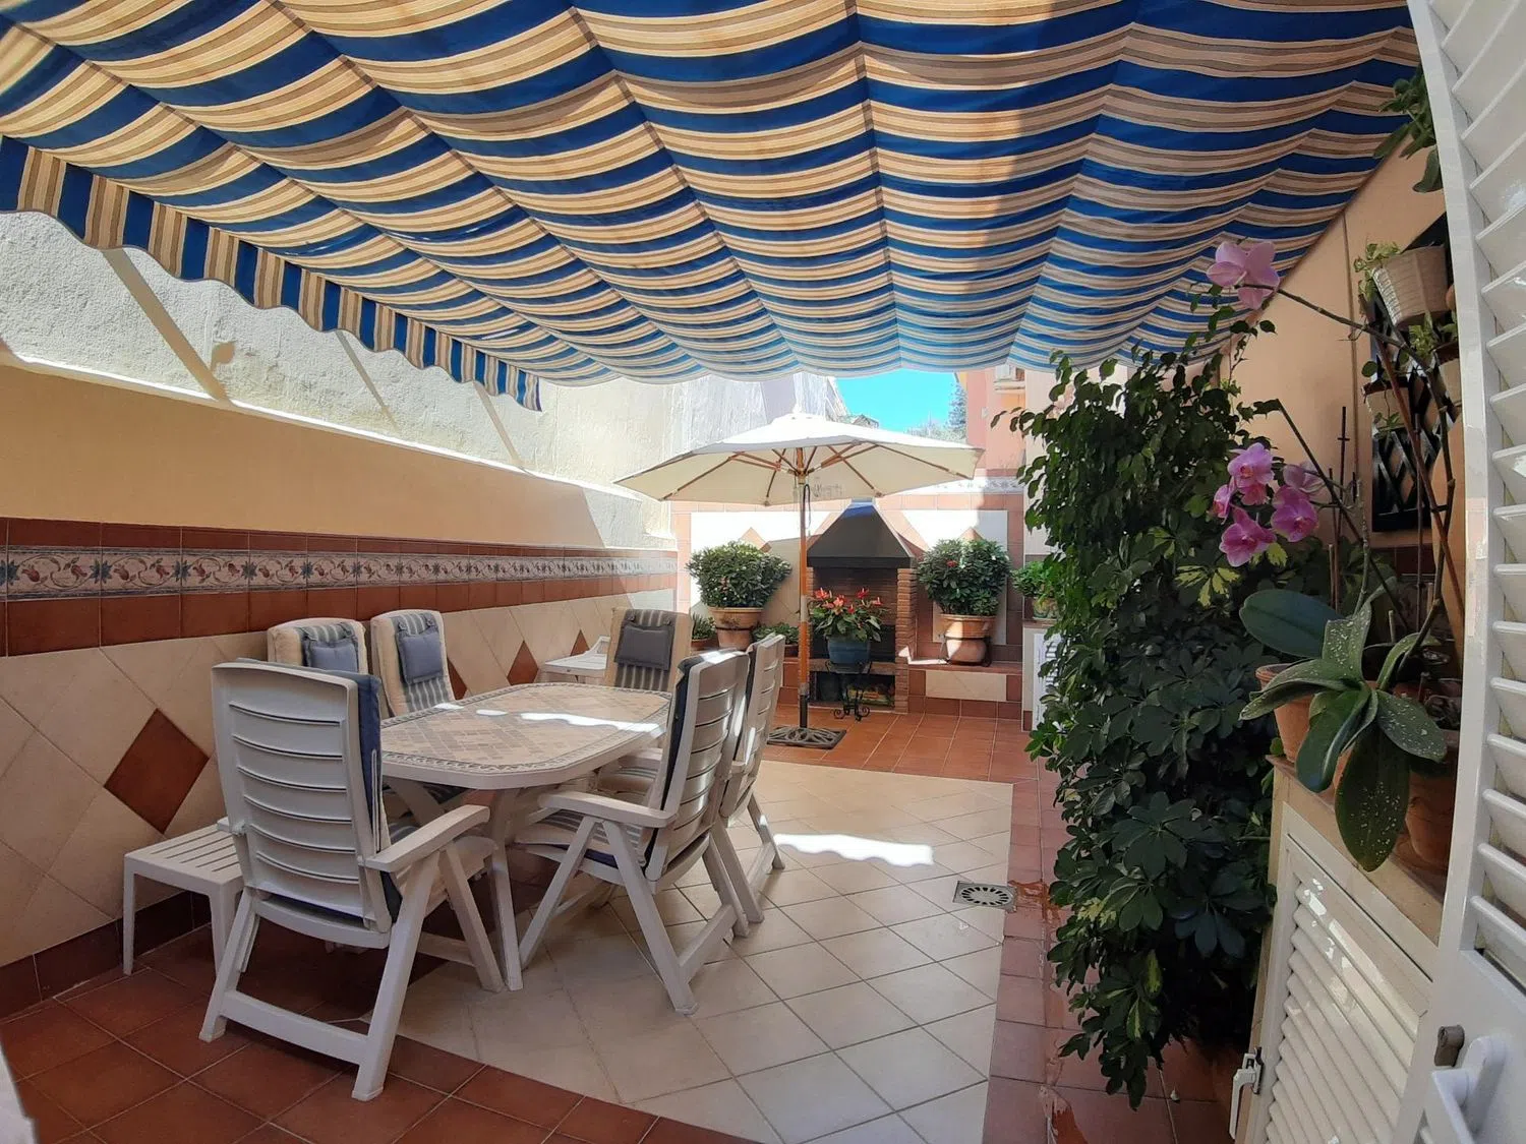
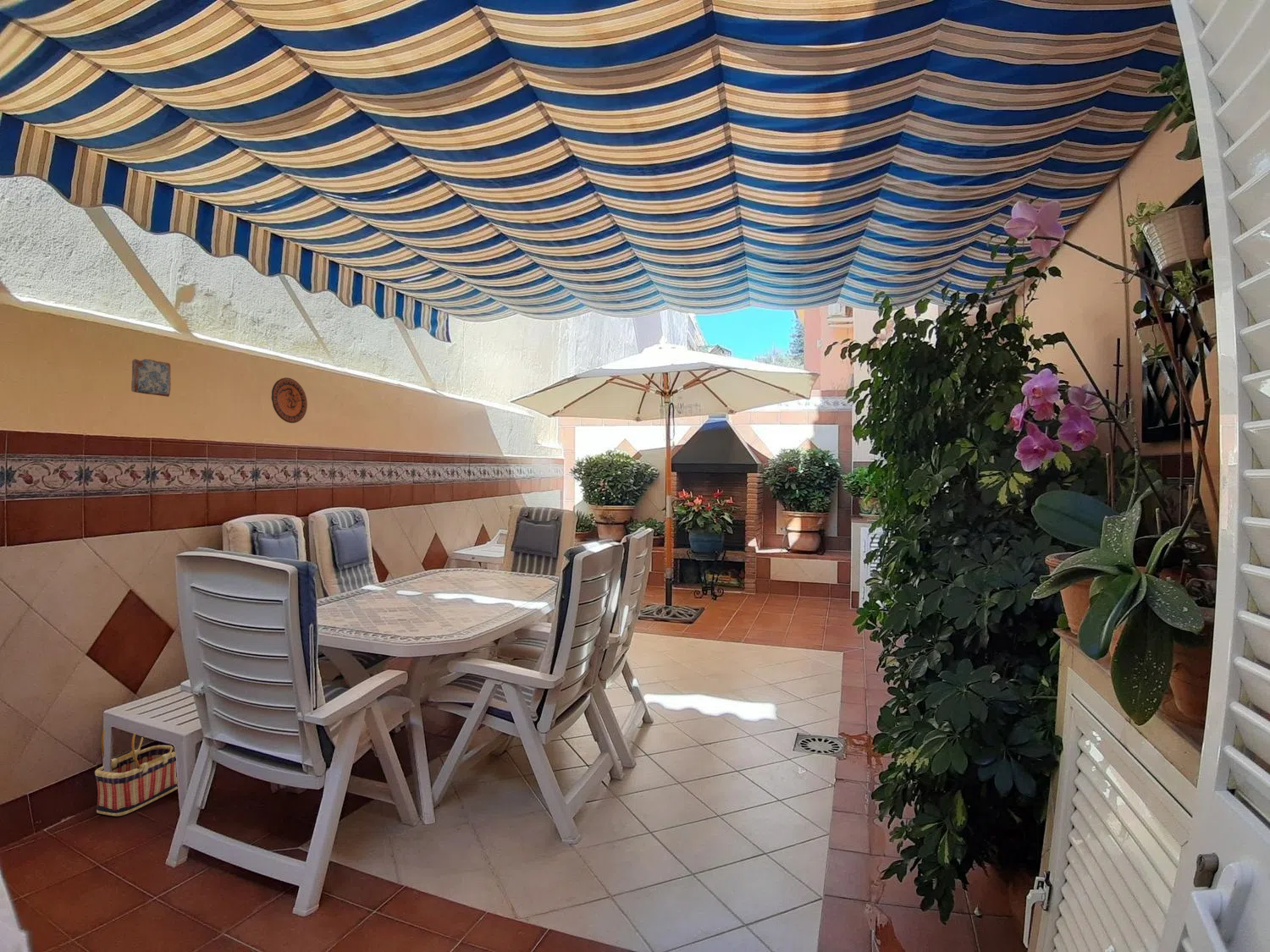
+ basket [94,728,179,817]
+ decorative plate [271,377,308,424]
+ ceramic tile [130,358,172,398]
